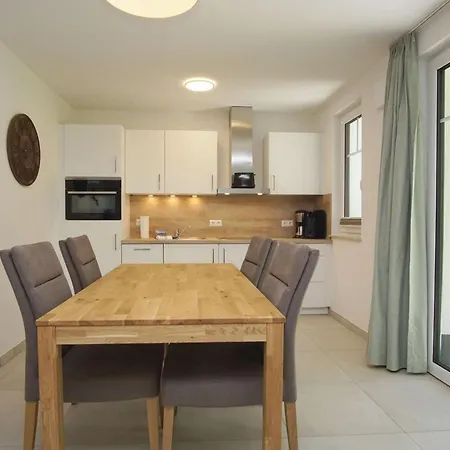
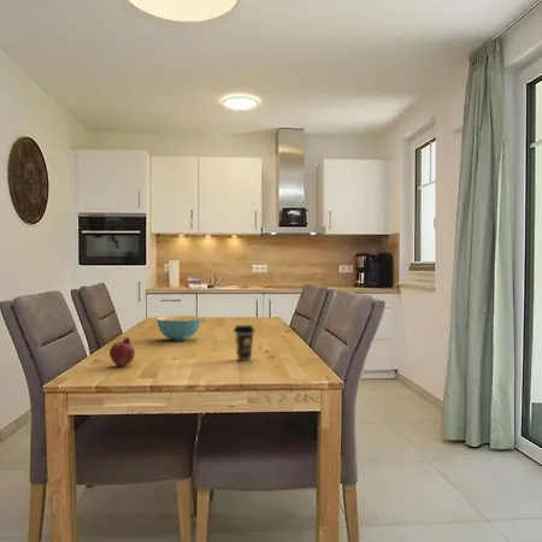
+ cereal bowl [157,314,201,342]
+ fruit [108,336,136,367]
+ coffee cup [232,324,255,361]
